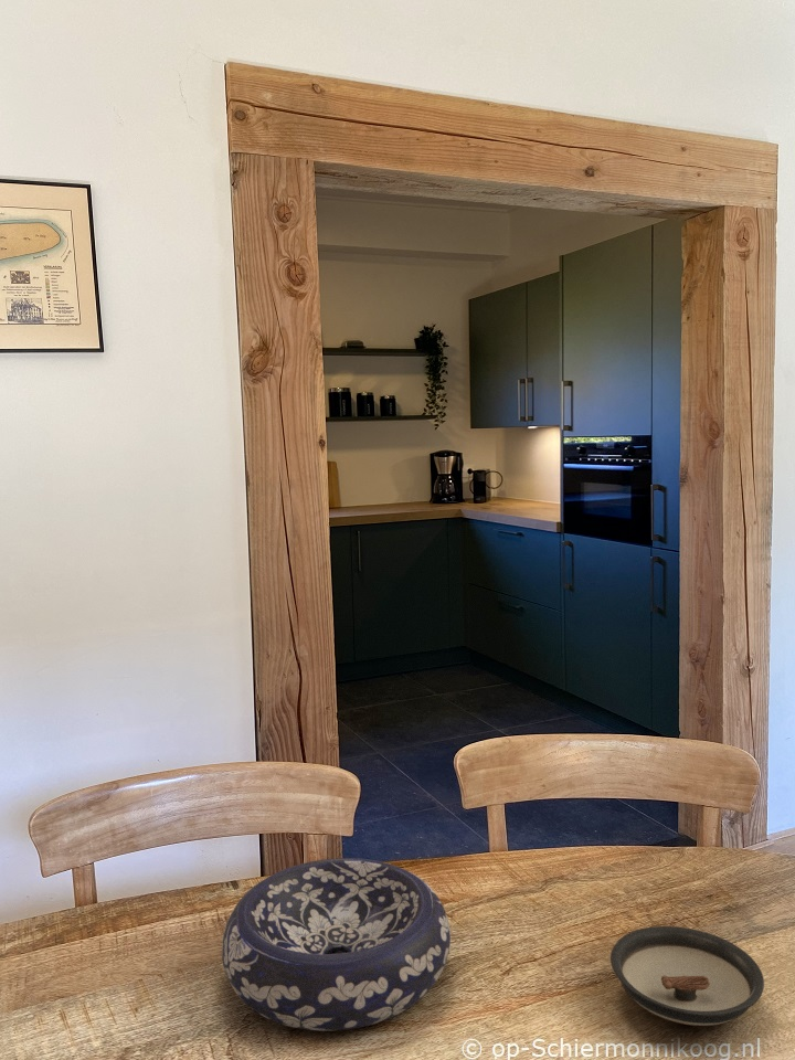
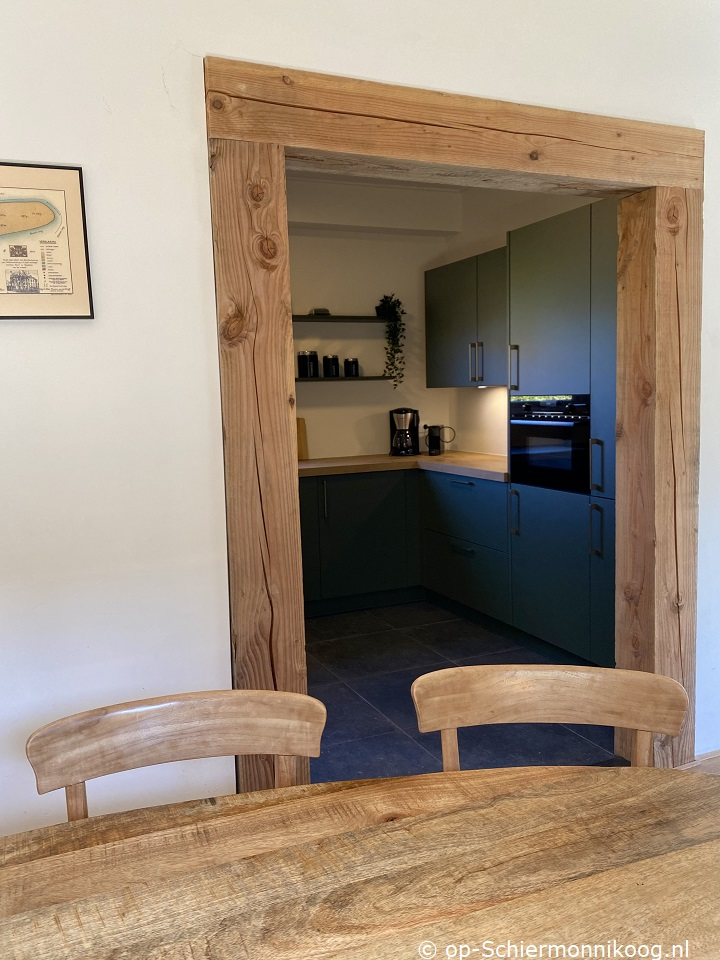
- saucer [610,925,765,1027]
- decorative bowl [221,857,452,1032]
